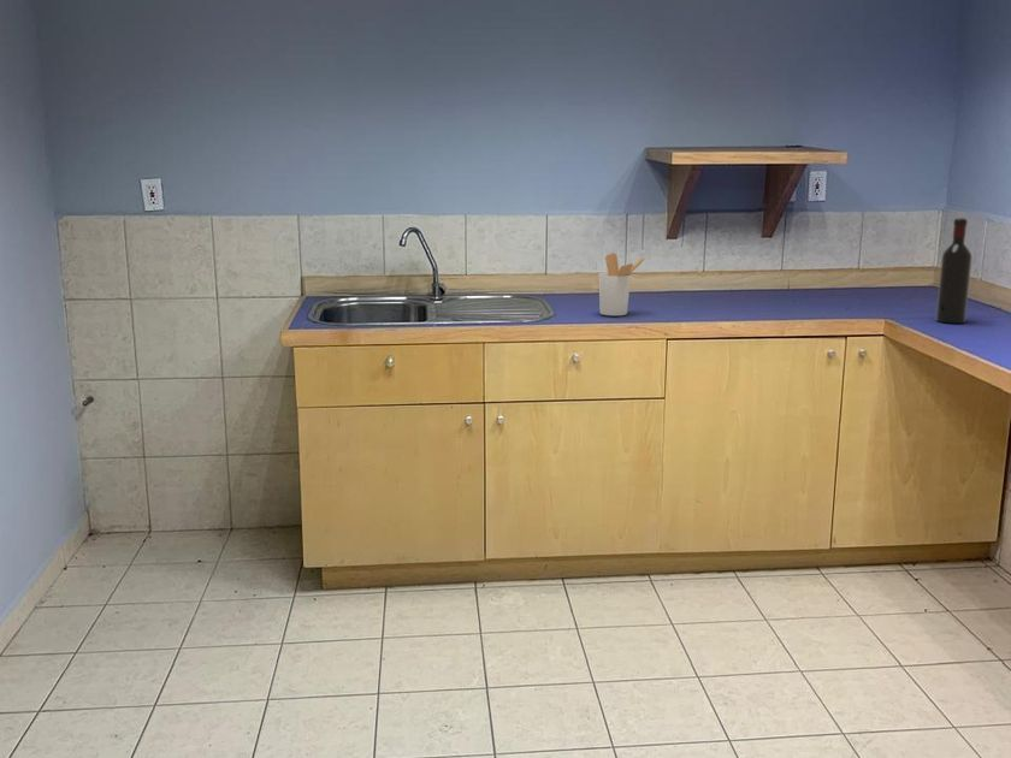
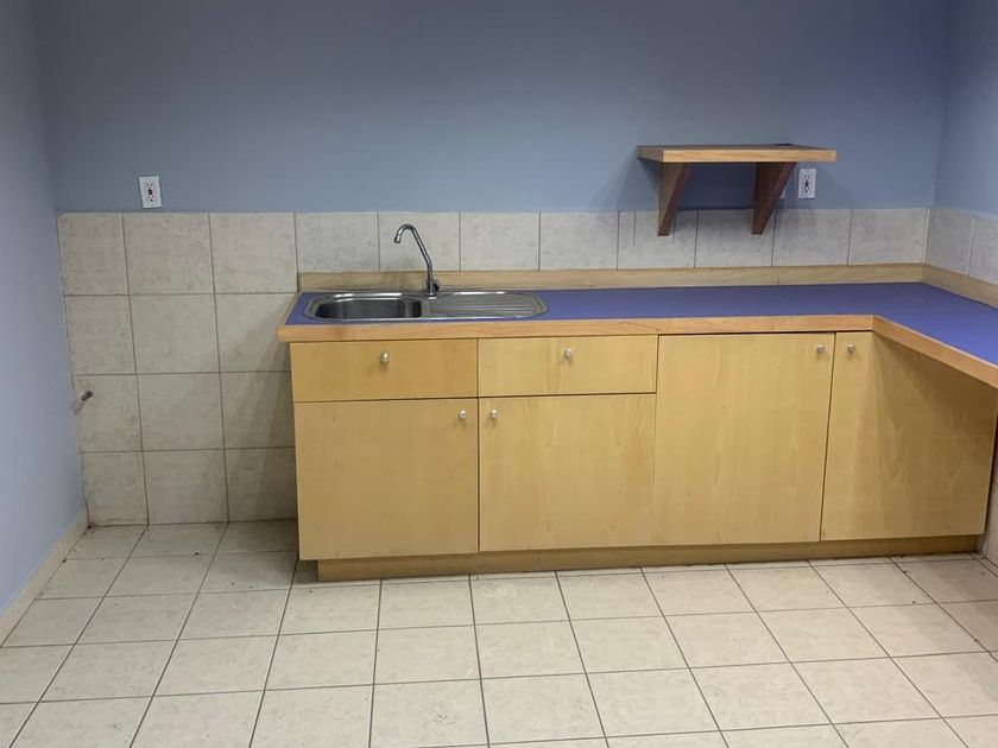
- wine bottle [935,217,974,325]
- utensil holder [598,253,646,316]
